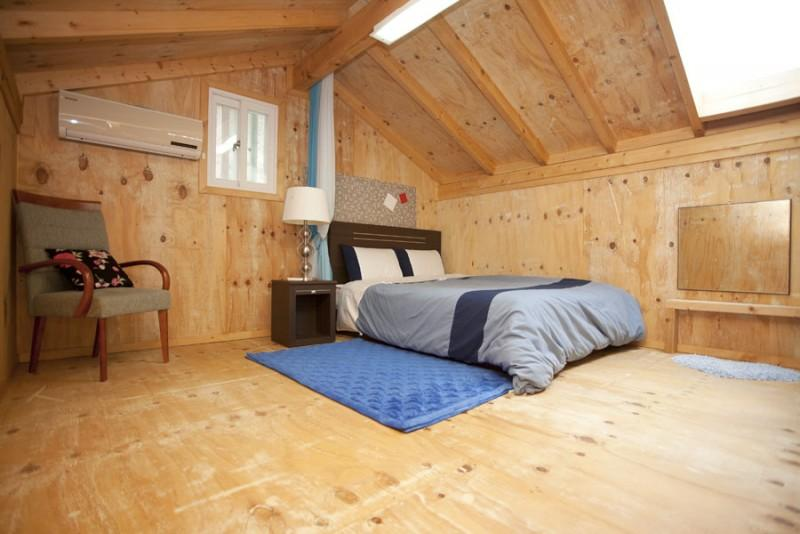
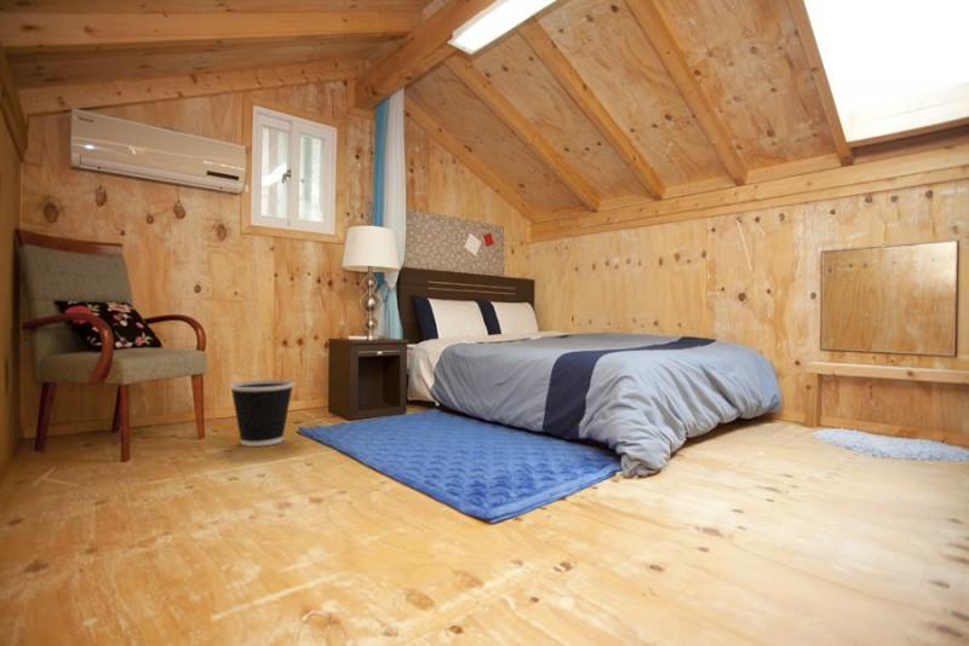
+ wastebasket [229,379,296,448]
